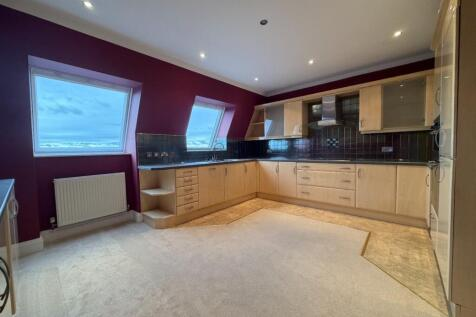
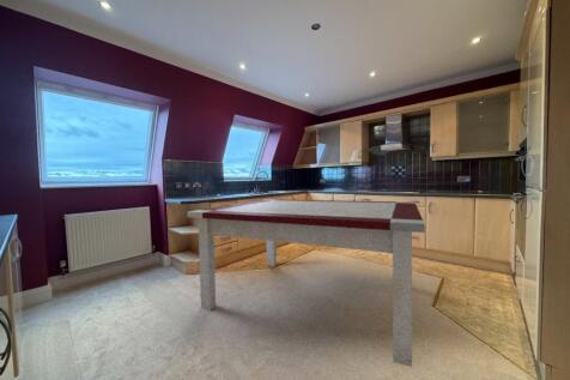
+ dining table [186,198,426,368]
